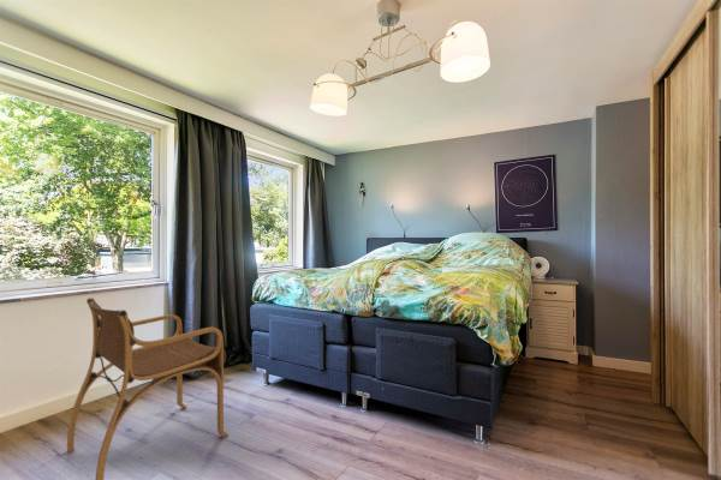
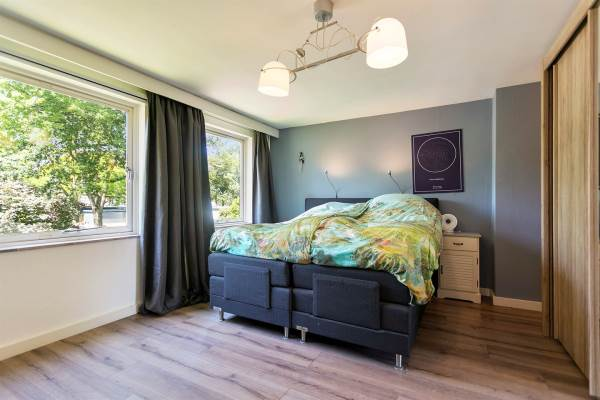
- armchair [66,296,230,480]
